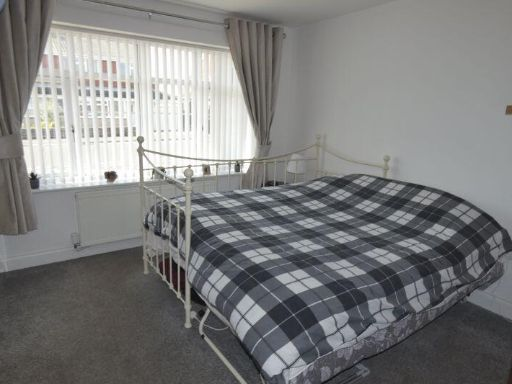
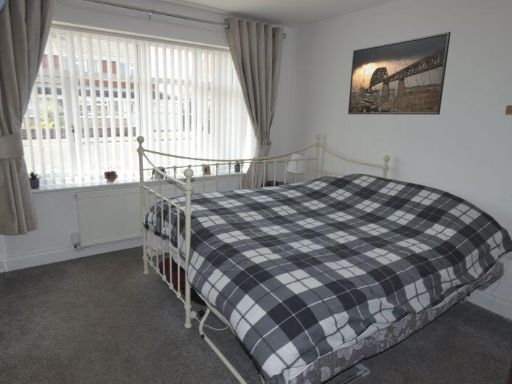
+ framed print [347,31,451,116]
